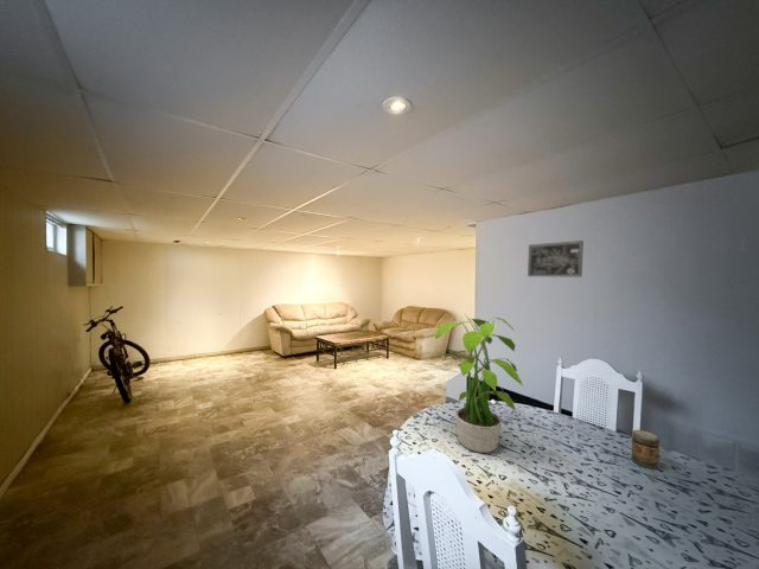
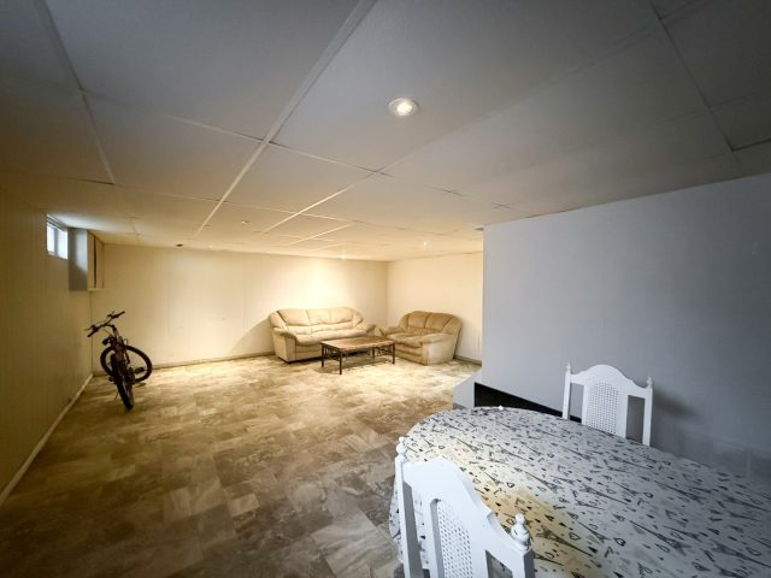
- jar [630,429,661,469]
- potted plant [432,313,524,454]
- wall art [527,239,585,277]
